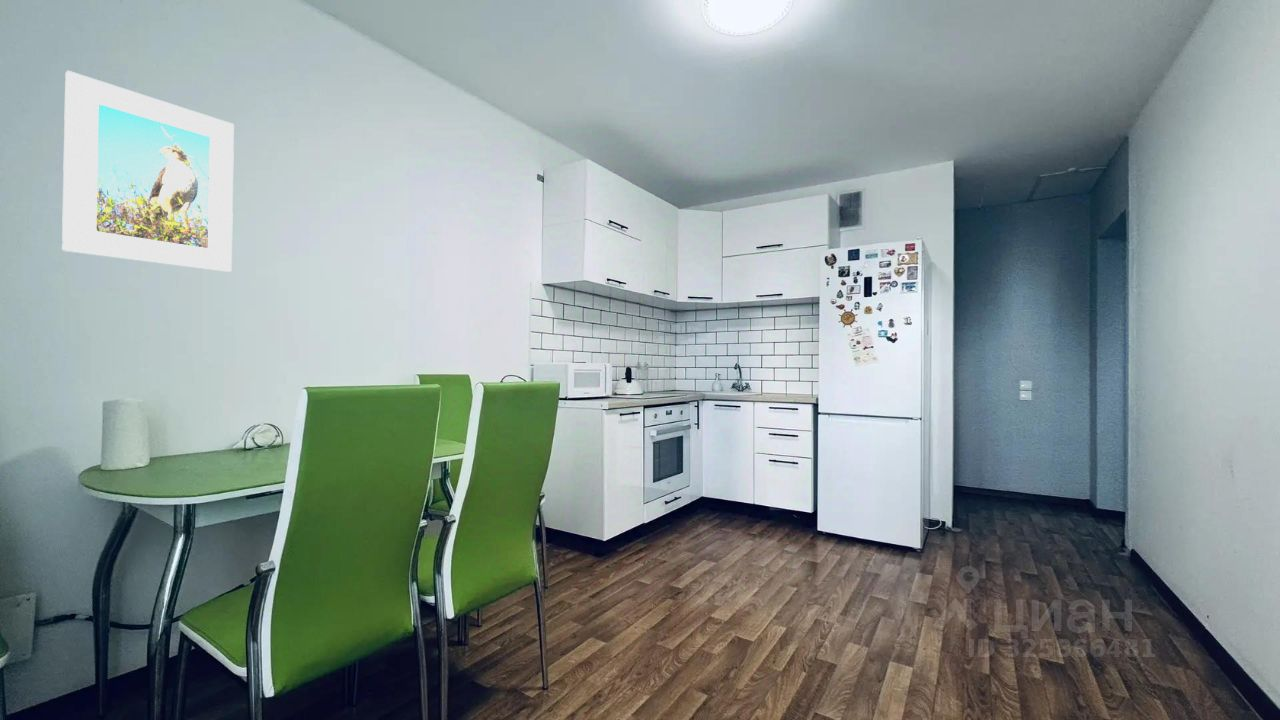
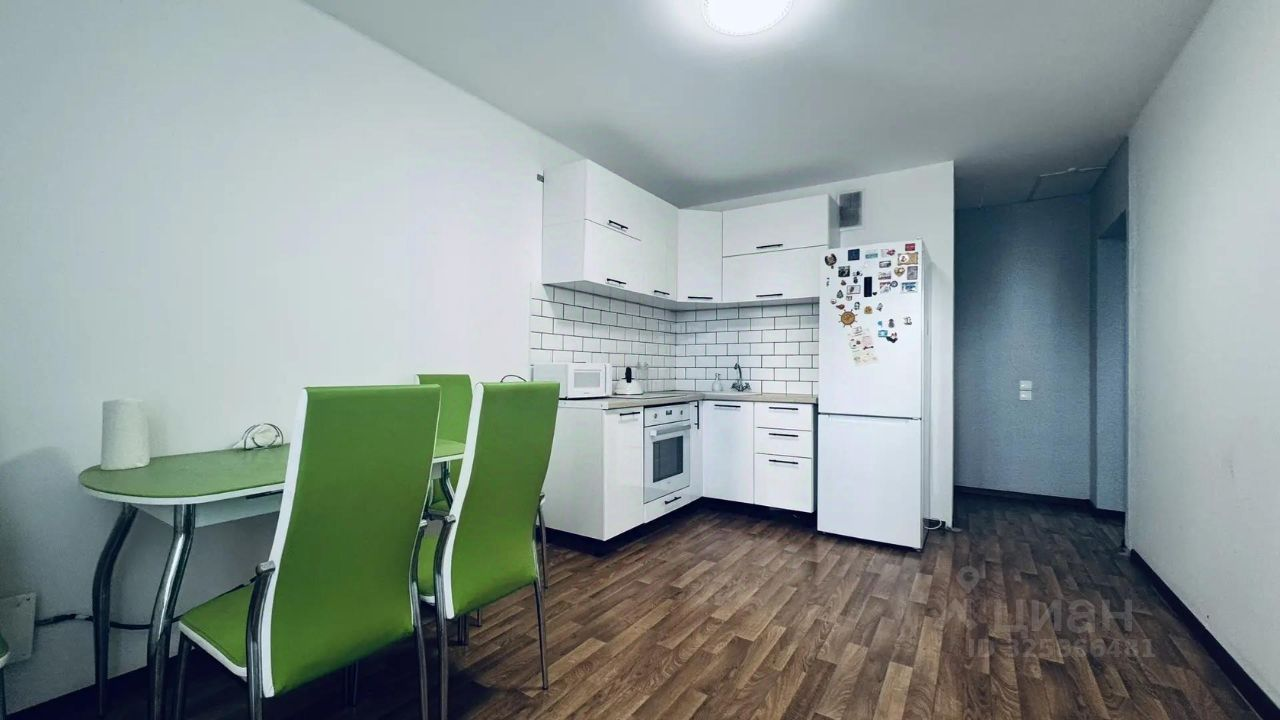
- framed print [61,70,235,273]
